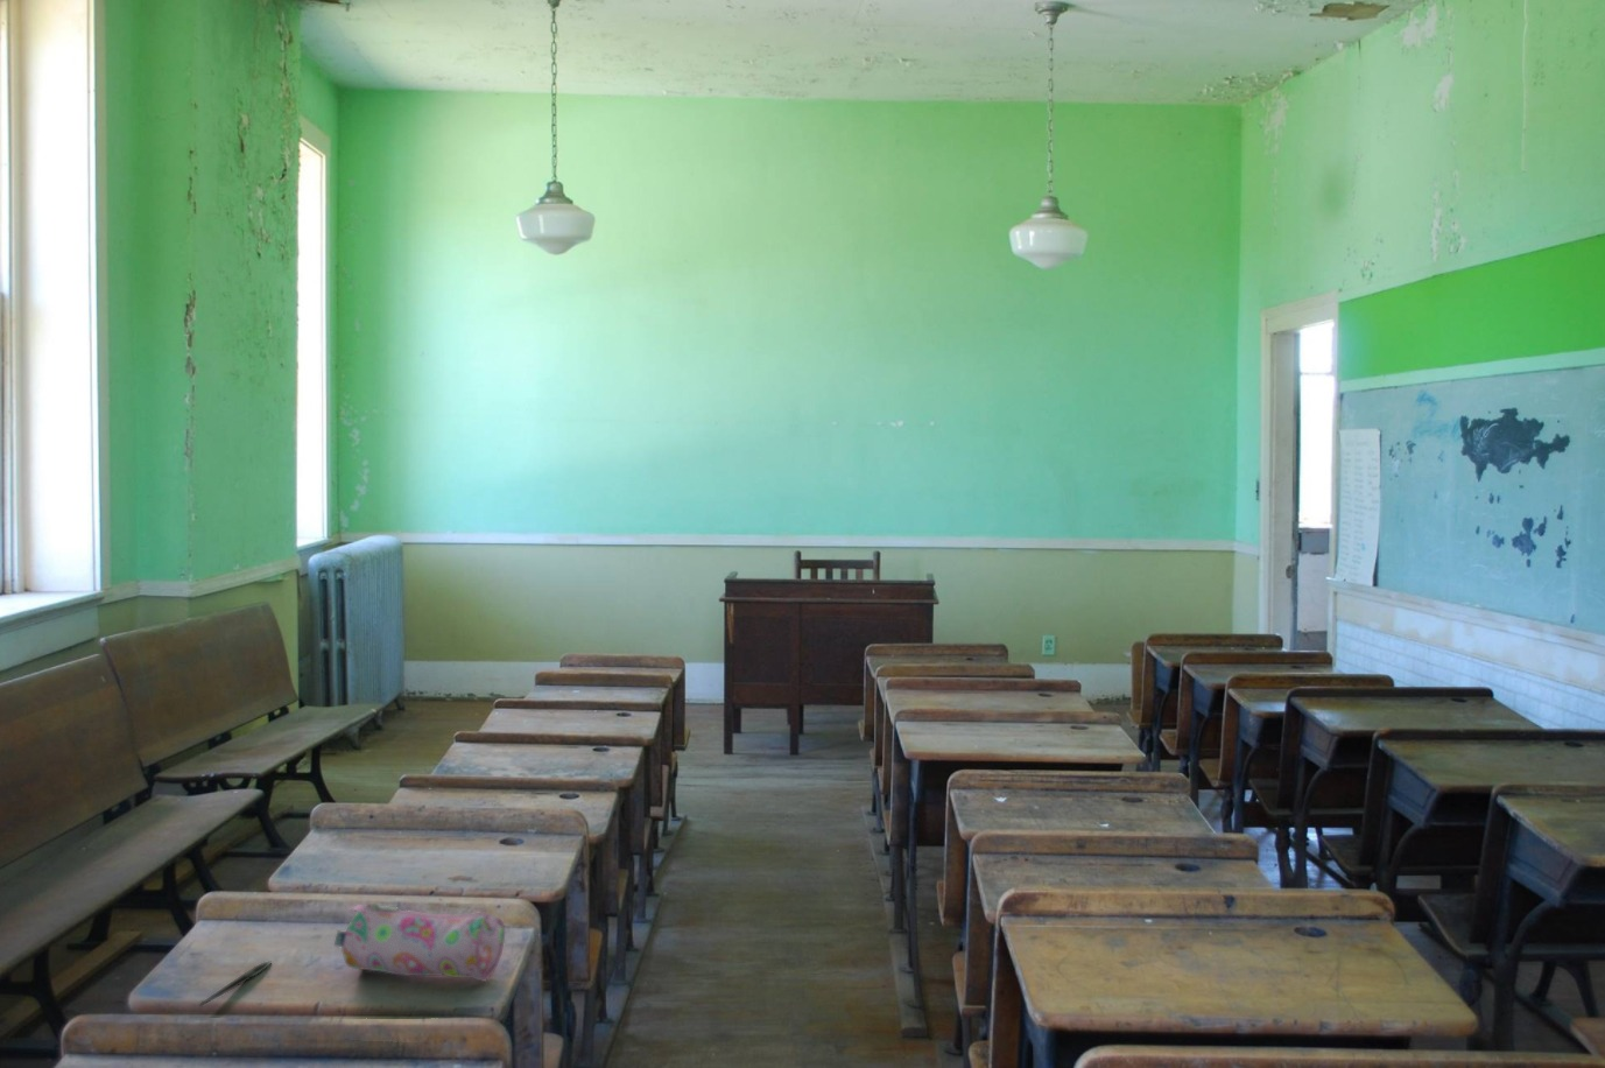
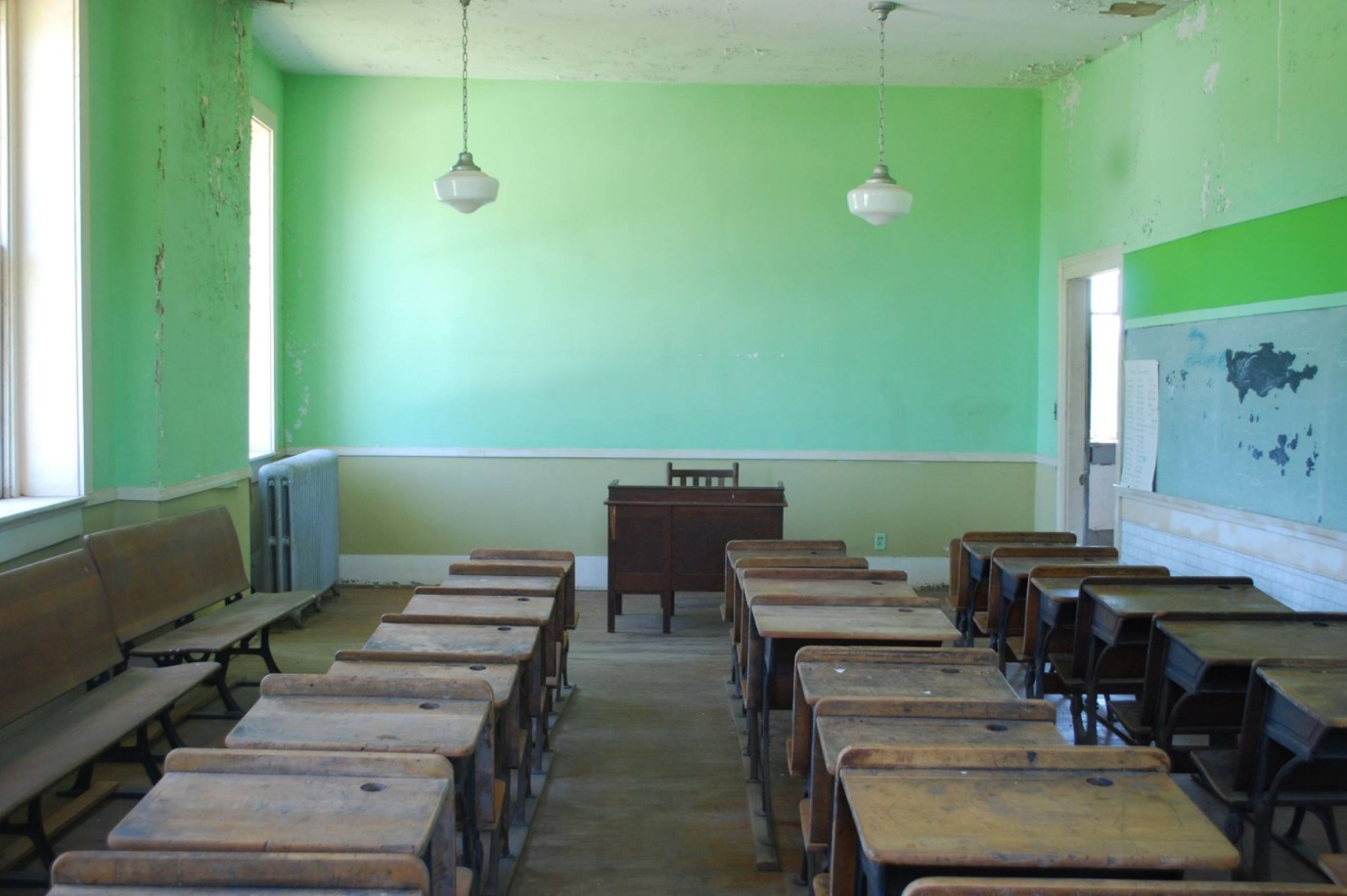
- pencil case [334,902,506,983]
- pen [198,960,273,1007]
